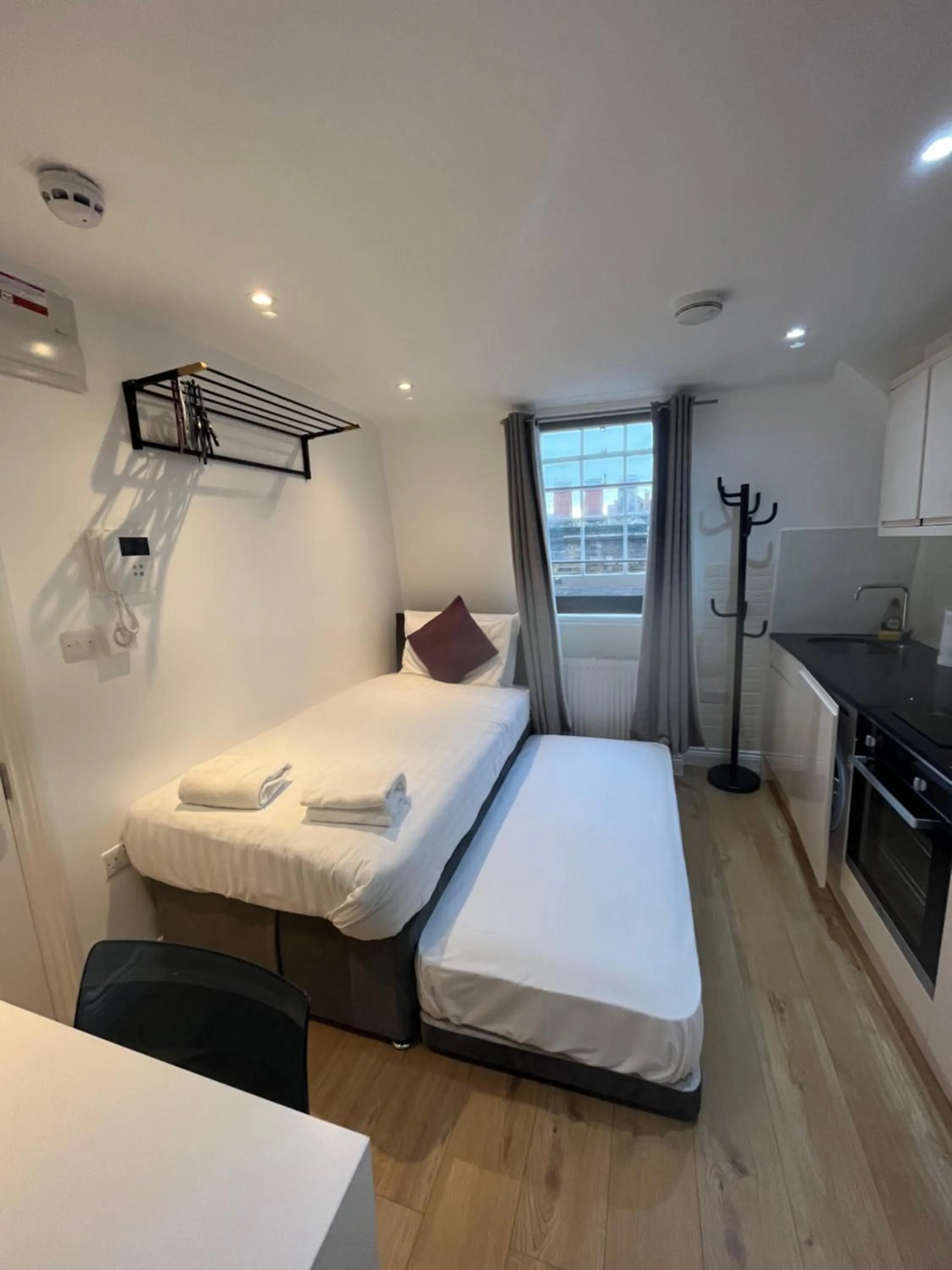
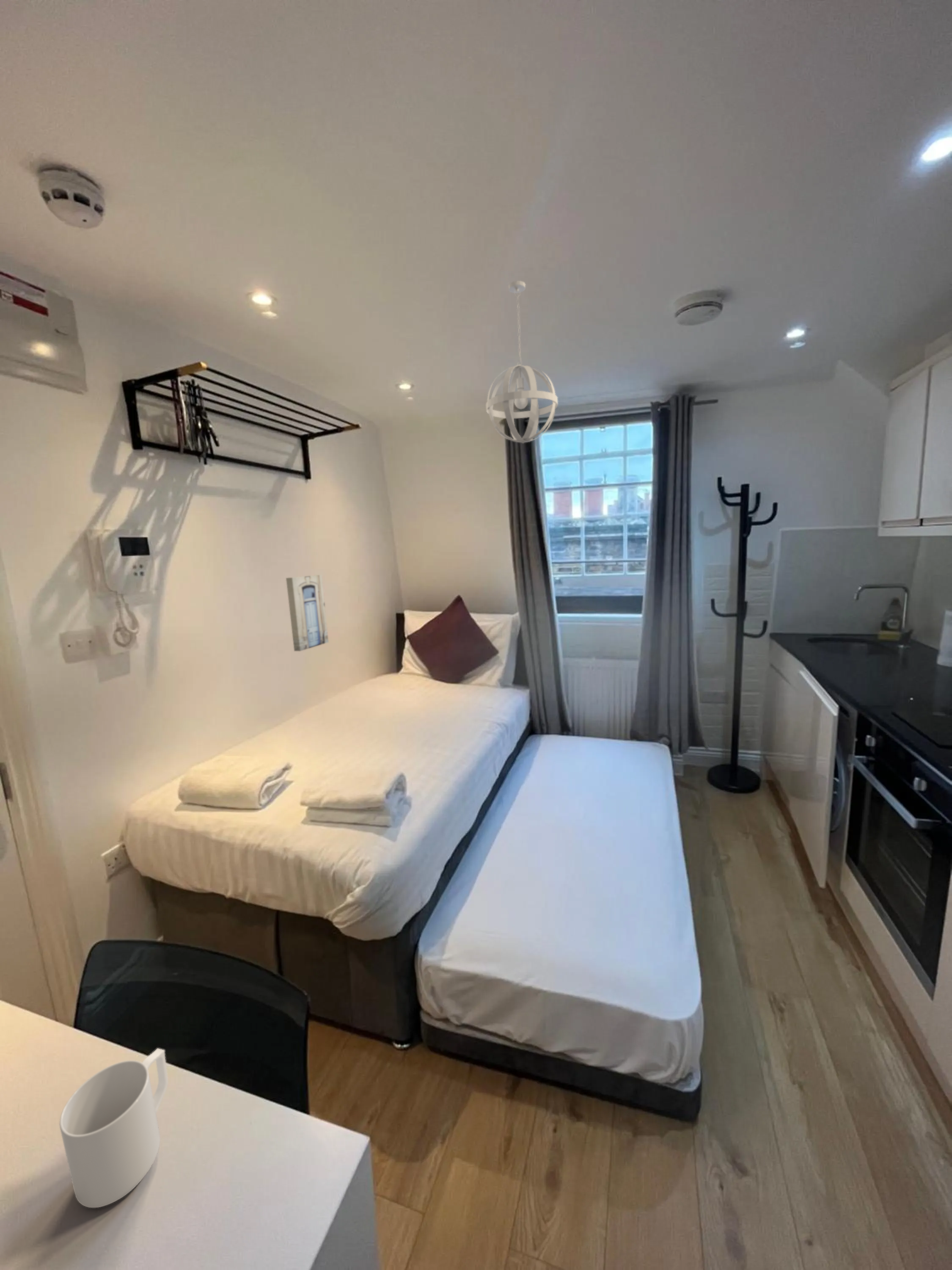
+ wall art [286,574,329,652]
+ mug [59,1048,169,1208]
+ pendant light [486,280,558,444]
